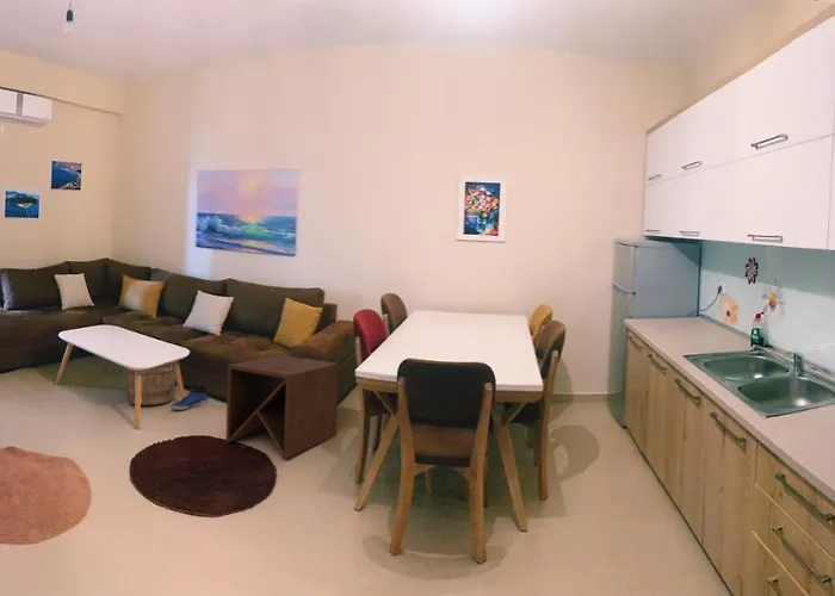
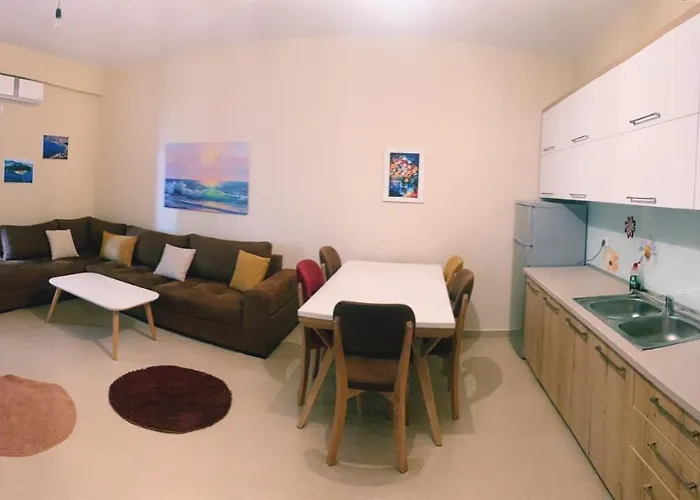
- side table [225,354,340,459]
- wooden bucket [124,362,177,406]
- sneaker [169,384,209,411]
